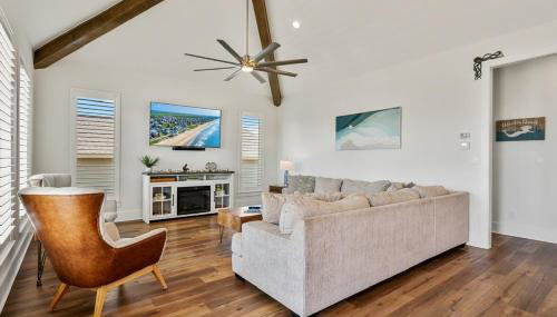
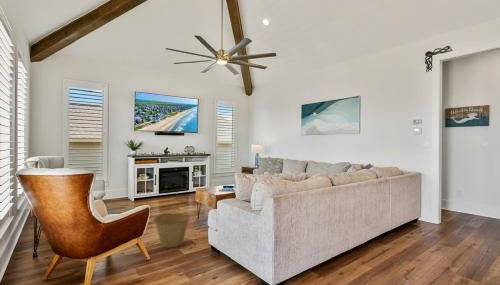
+ basket [152,213,191,248]
